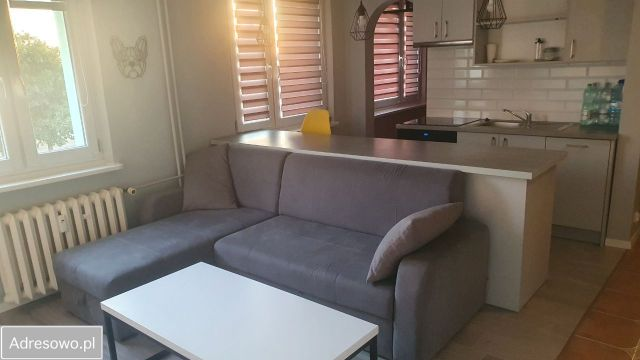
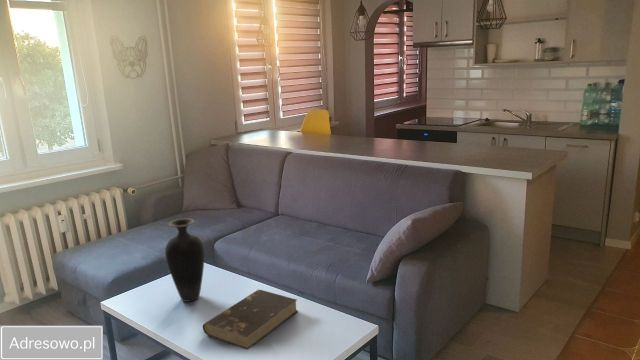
+ book [202,289,299,350]
+ vase [164,218,205,303]
